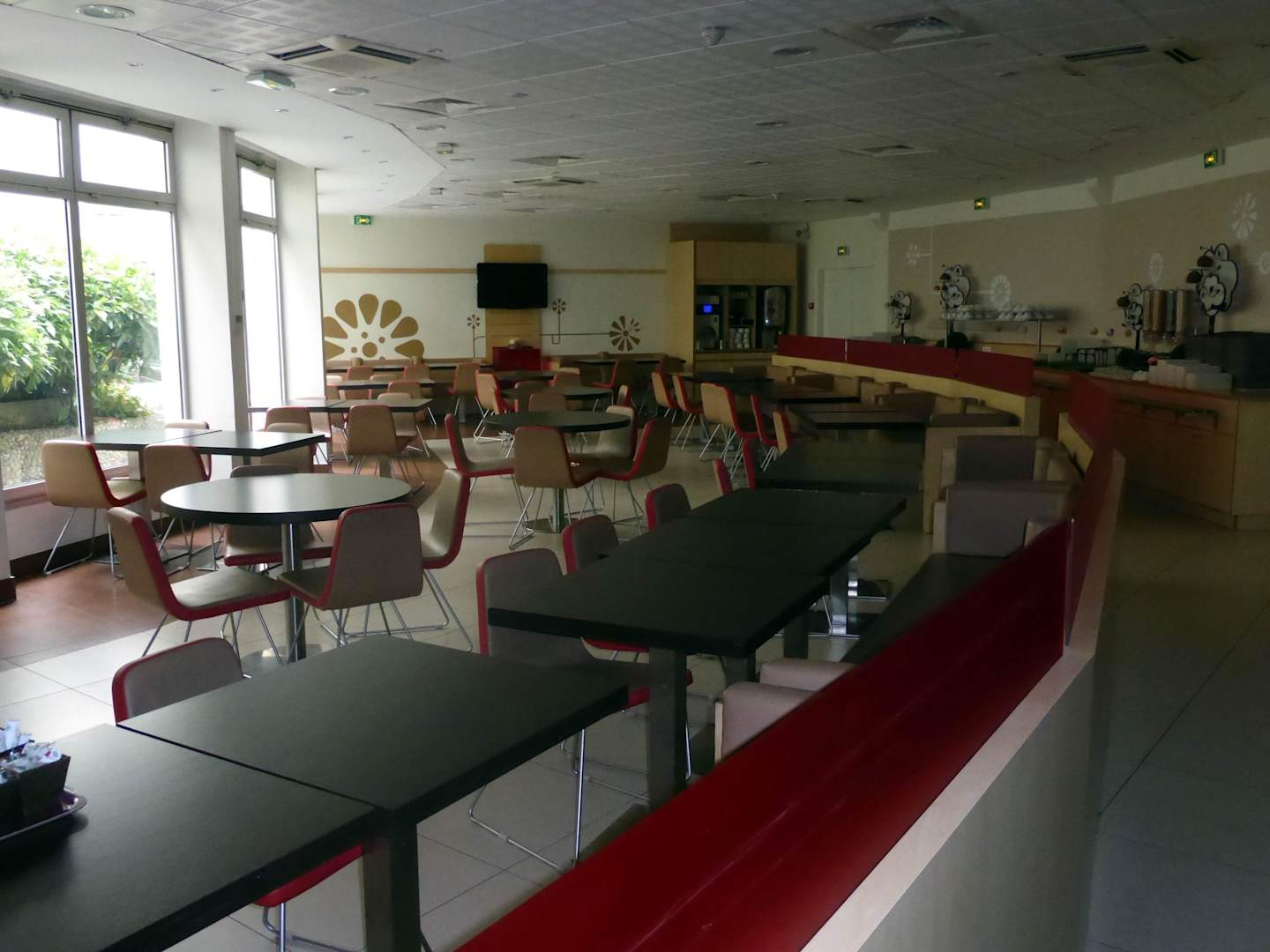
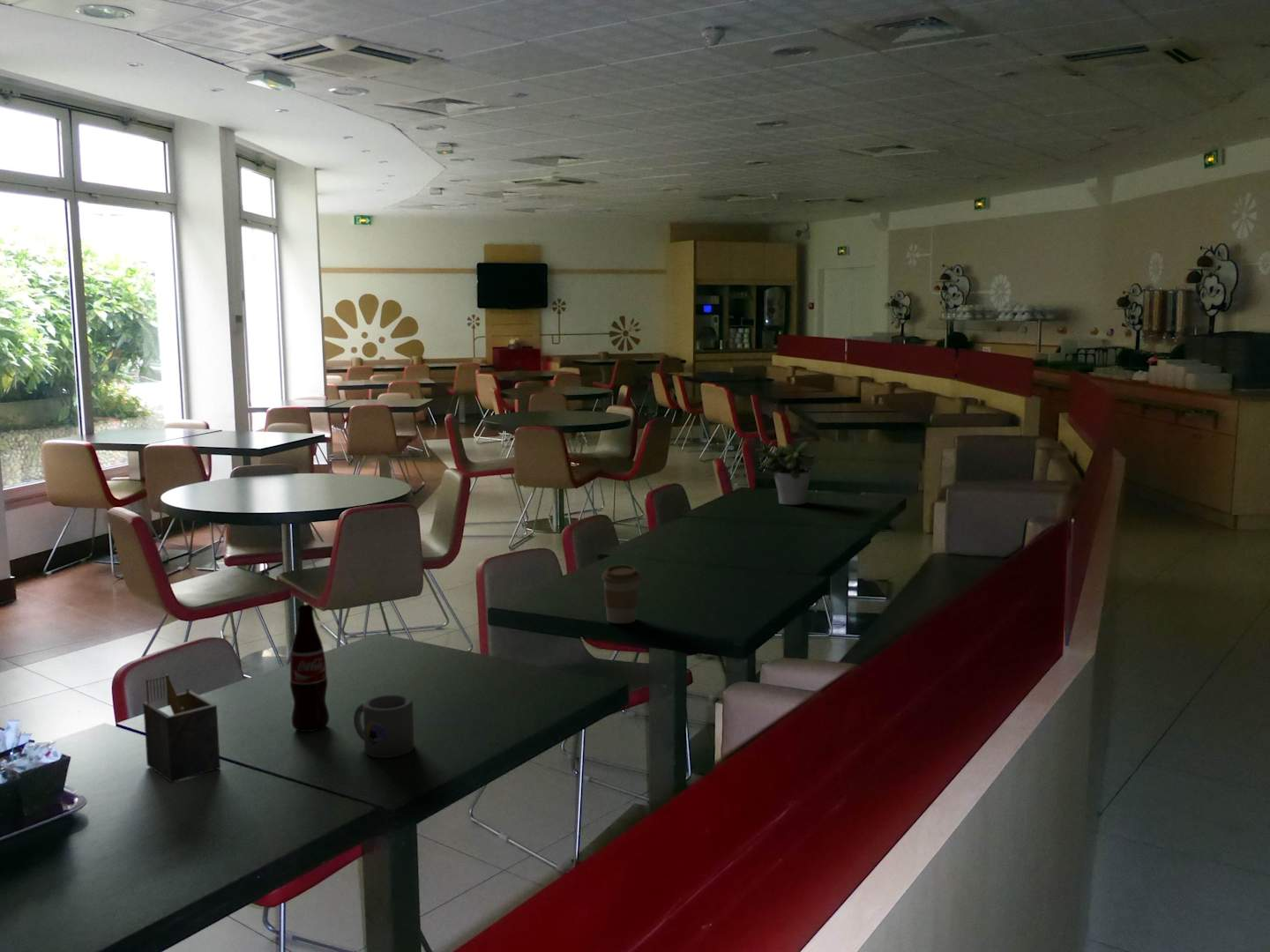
+ napkin holder [142,673,221,784]
+ potted plant [755,441,817,506]
+ bottle [289,604,330,733]
+ mug [353,694,415,759]
+ coffee cup [601,564,641,624]
